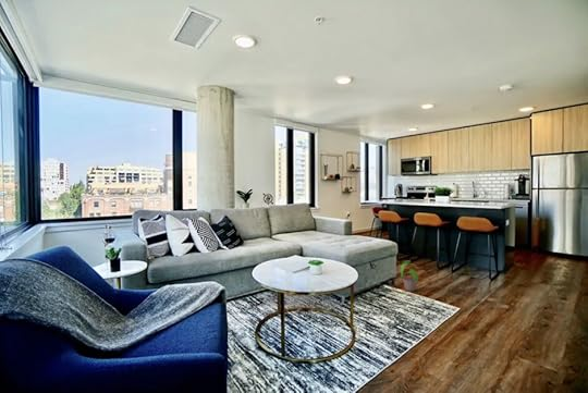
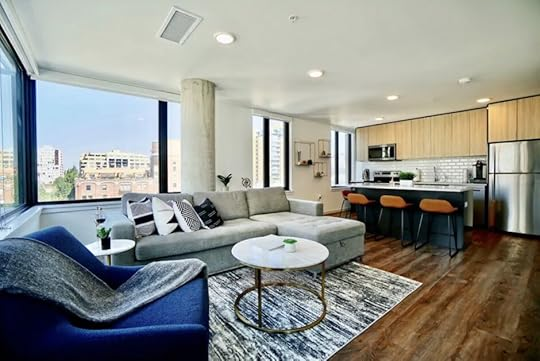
- potted plant [400,260,420,292]
